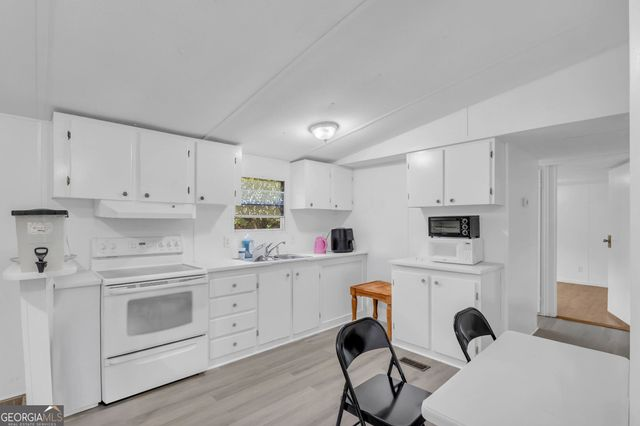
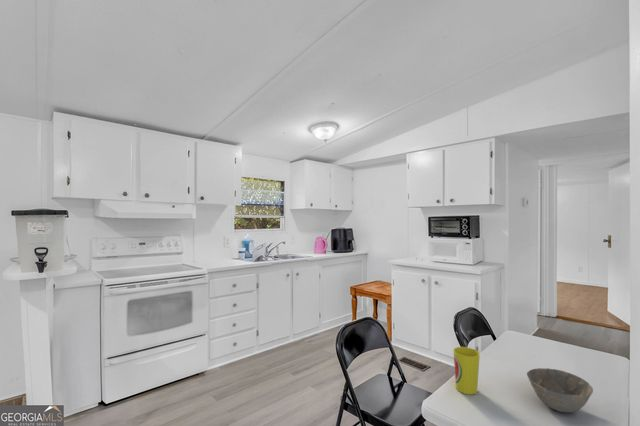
+ cup [452,346,481,396]
+ bowl [526,367,594,413]
